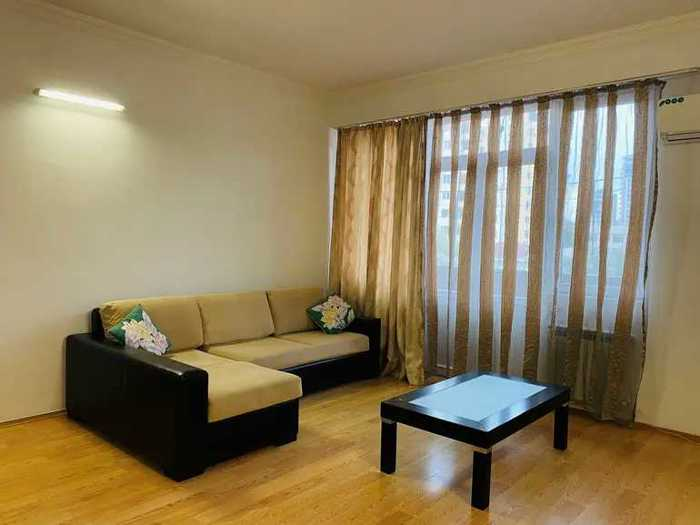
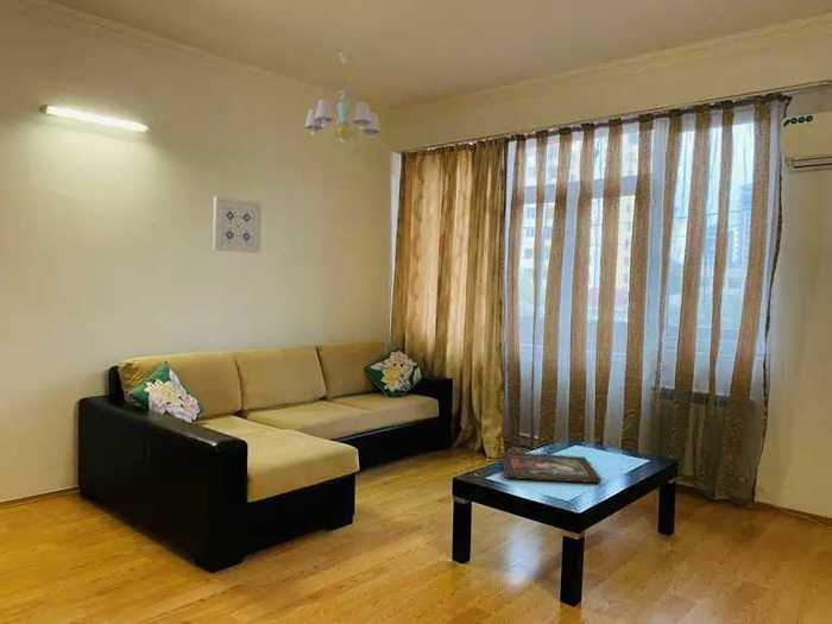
+ chandelier [304,51,382,155]
+ religious icon [500,450,603,484]
+ wall art [212,195,263,254]
